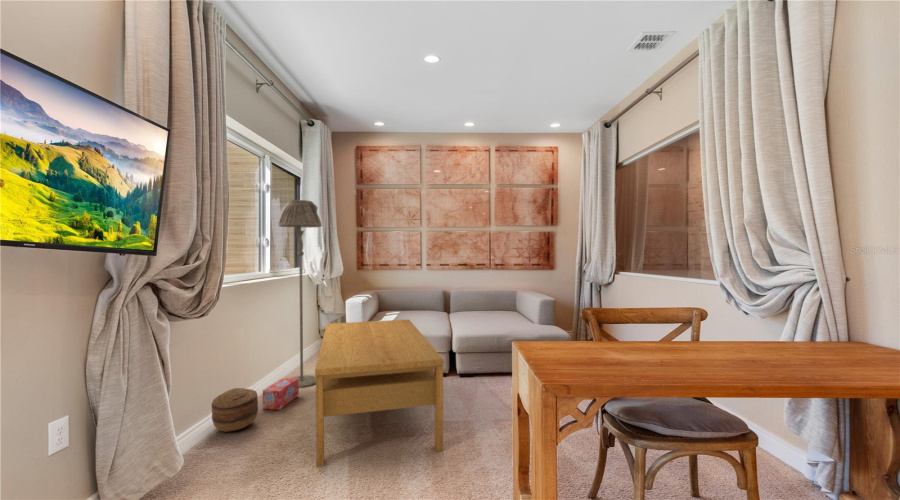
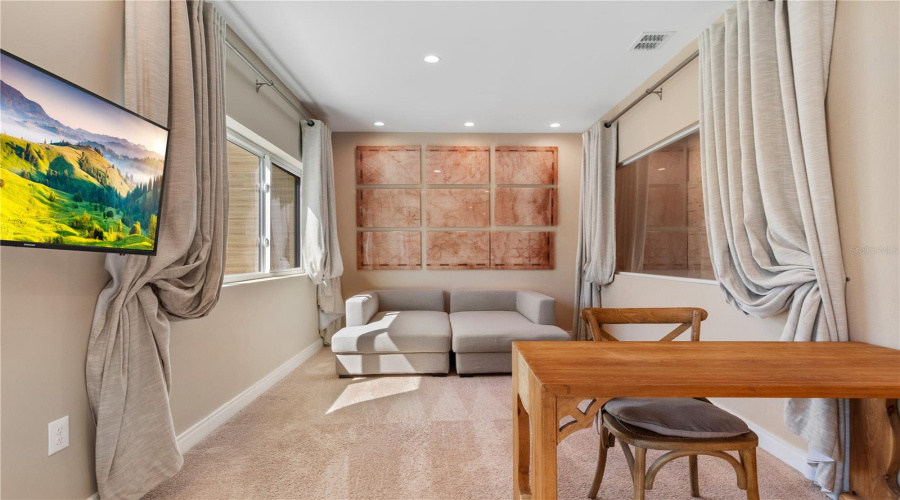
- box [262,377,300,411]
- basket [210,387,259,433]
- coffee table [314,318,445,468]
- floor lamp [277,199,323,389]
